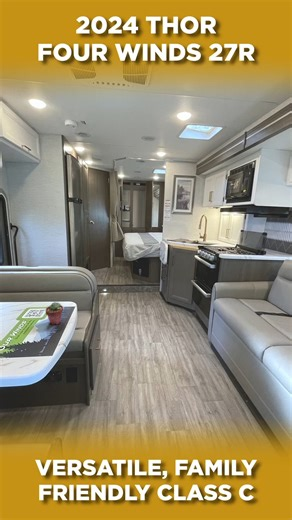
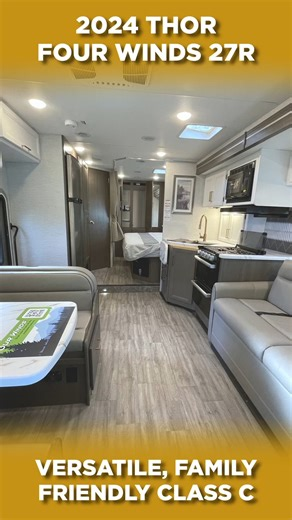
- potted succulent [44,301,64,326]
